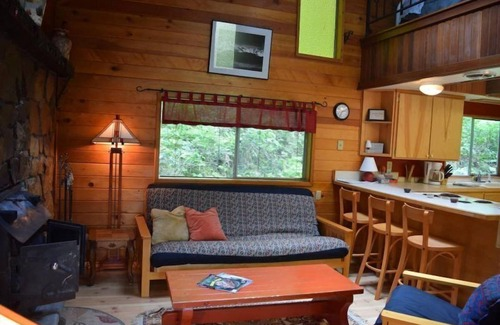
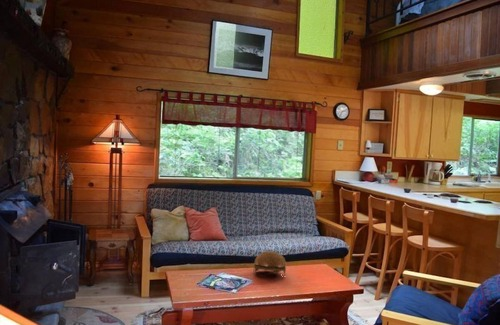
+ decorative bowl [252,250,287,275]
